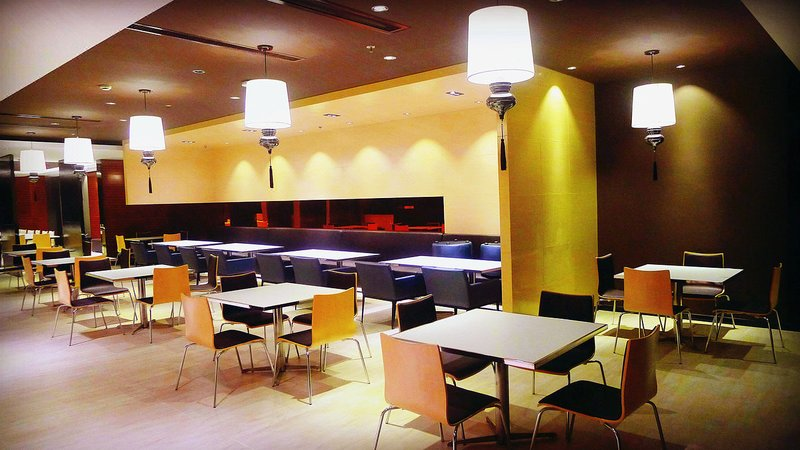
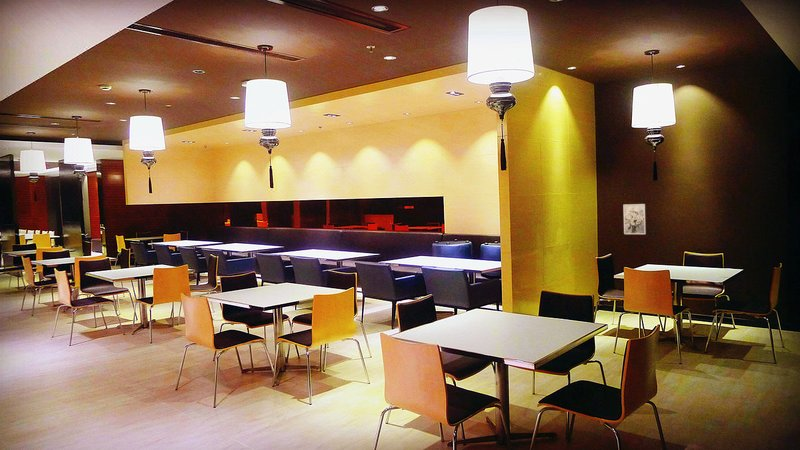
+ wall art [622,203,647,235]
